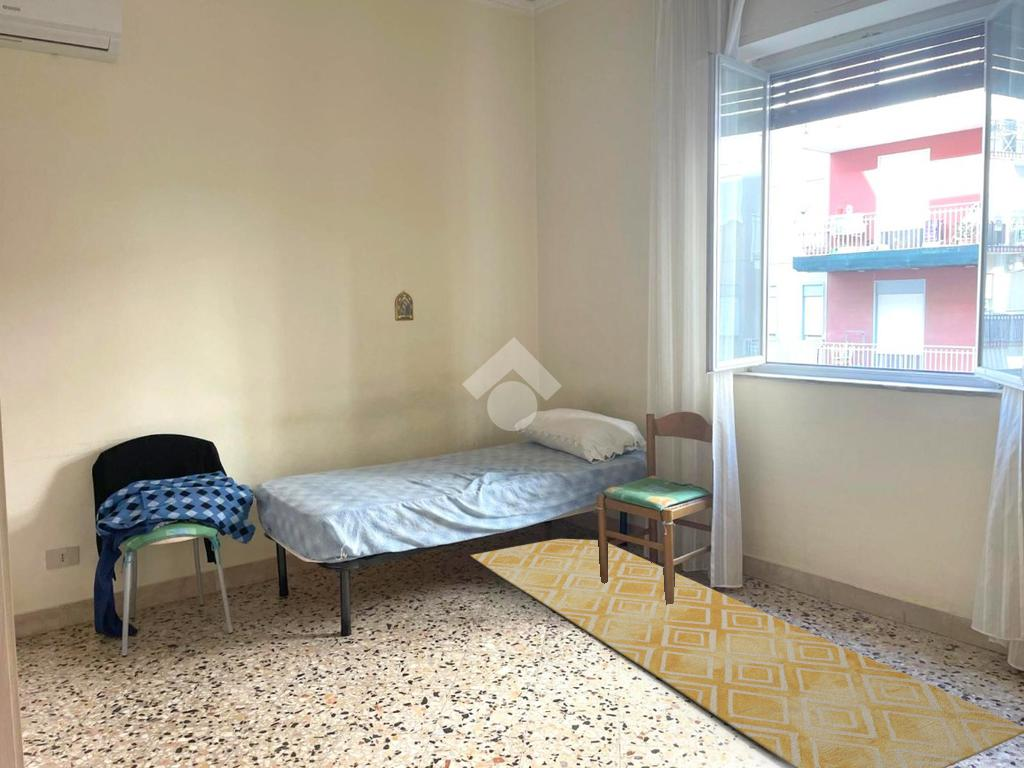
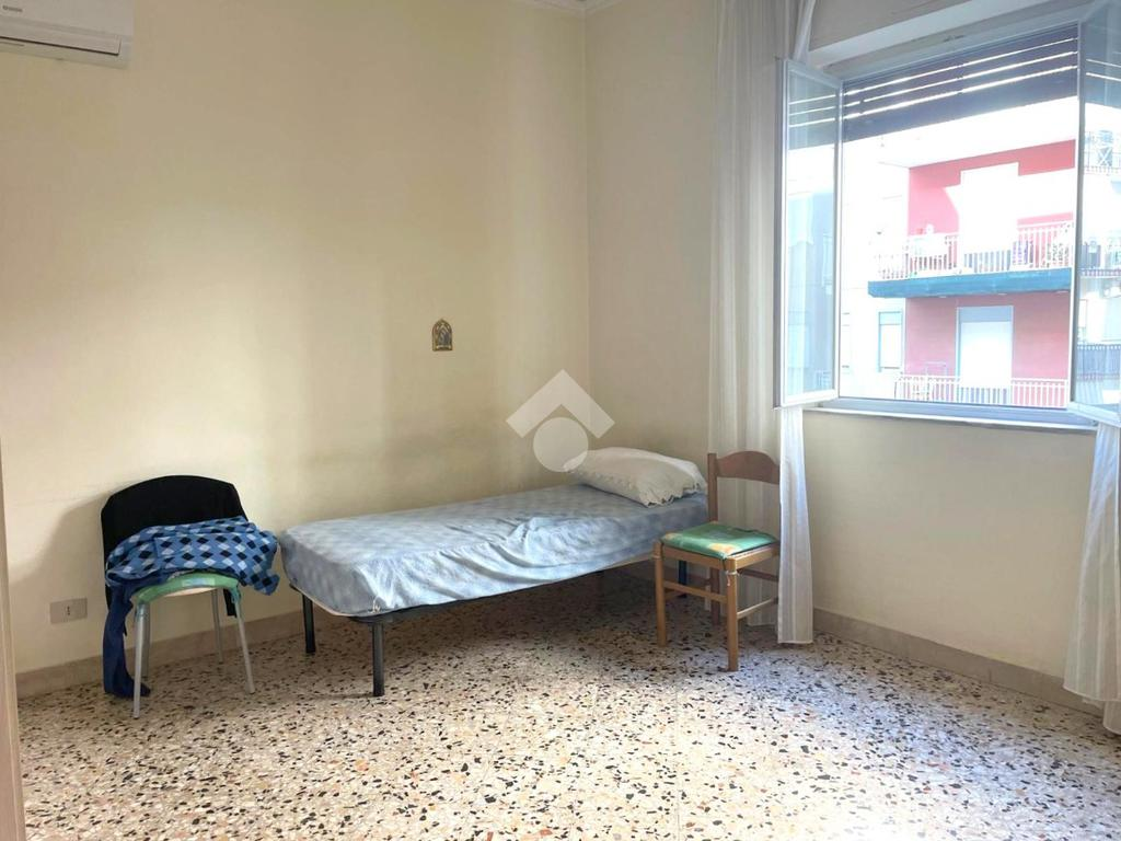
- rug [470,538,1024,768]
